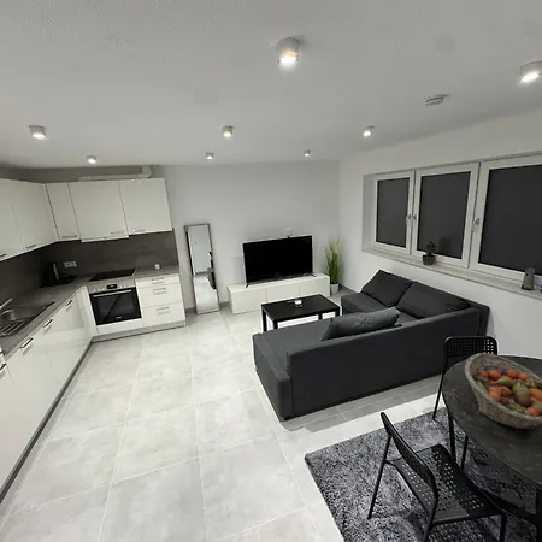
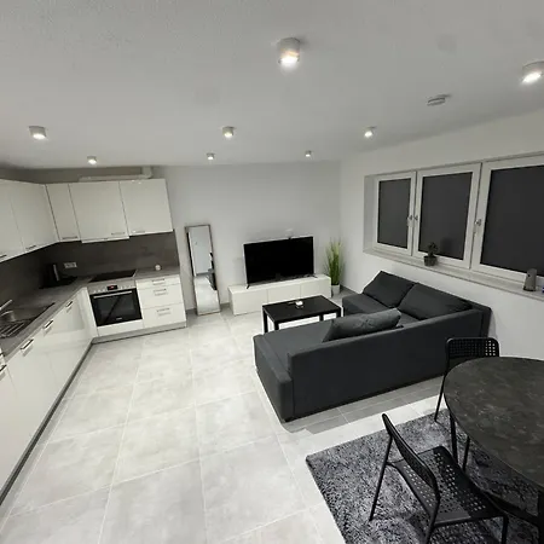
- fruit basket [464,352,542,430]
